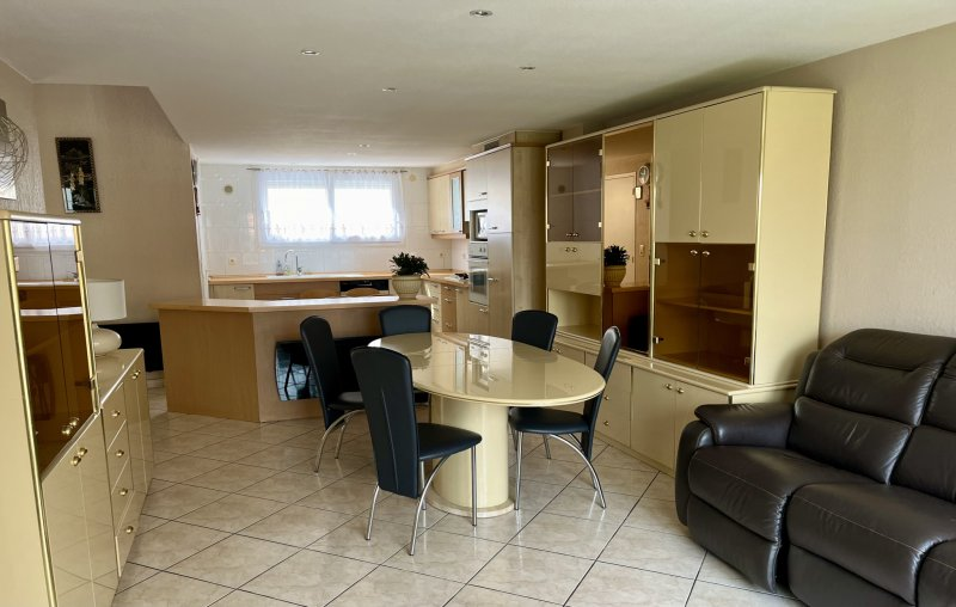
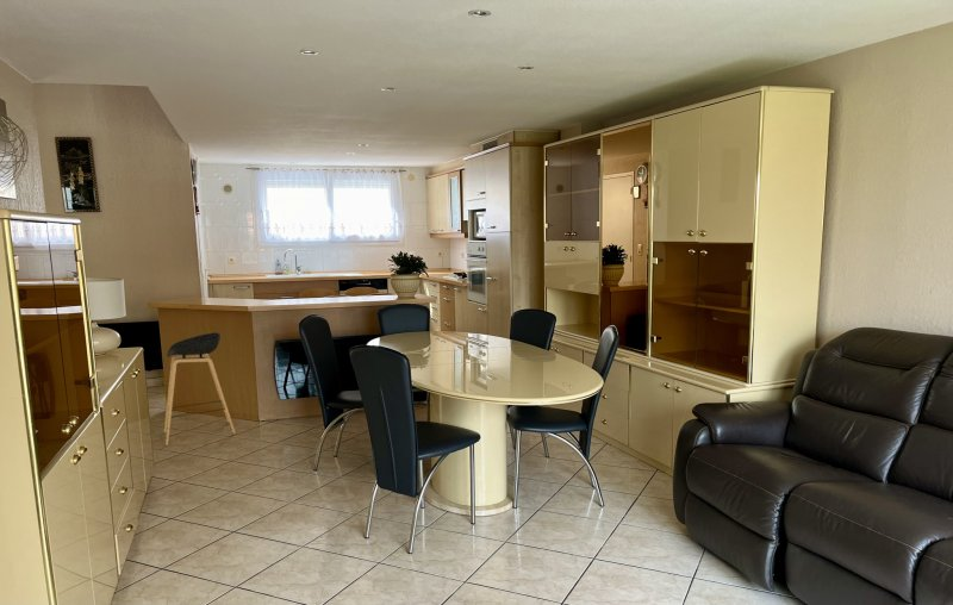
+ stool [163,331,237,447]
